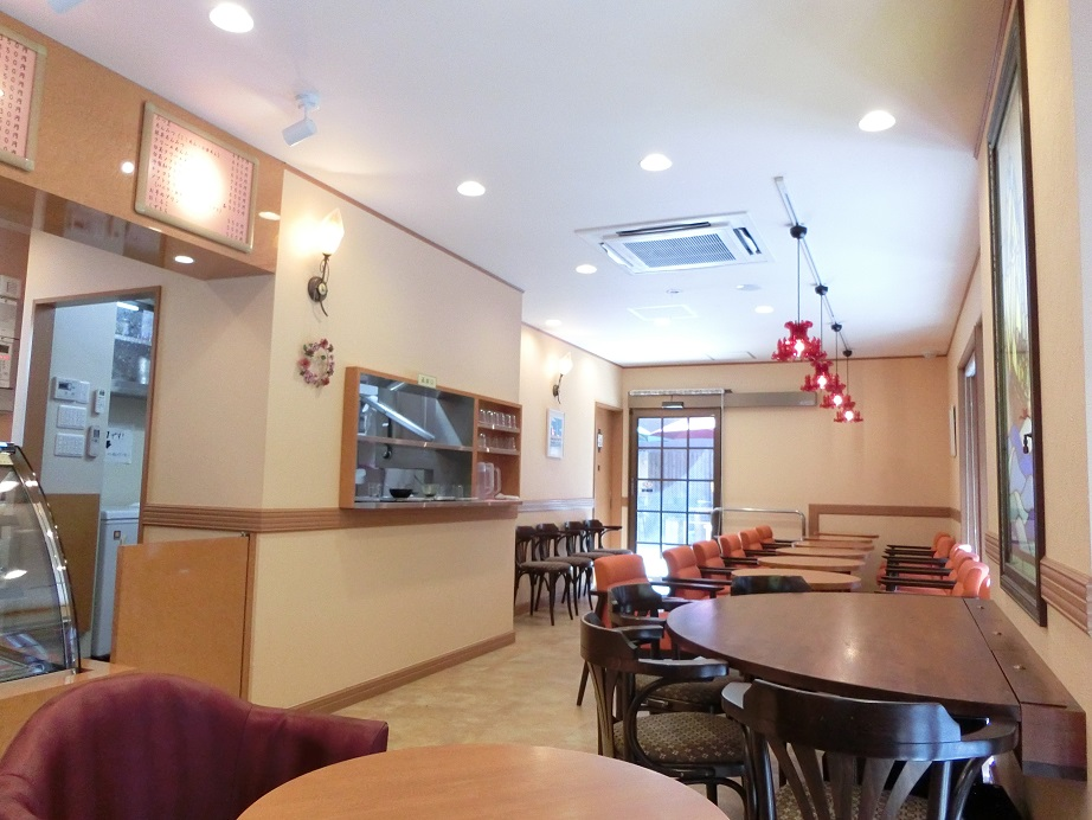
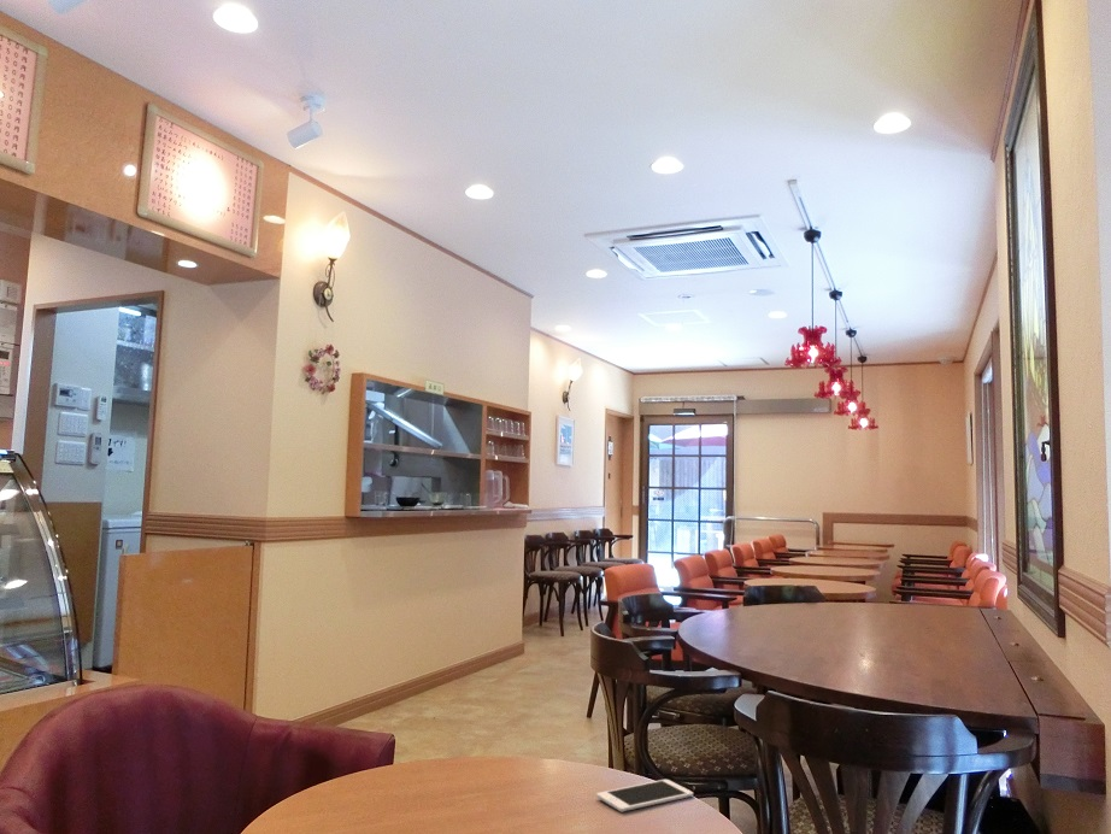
+ cell phone [595,779,694,812]
